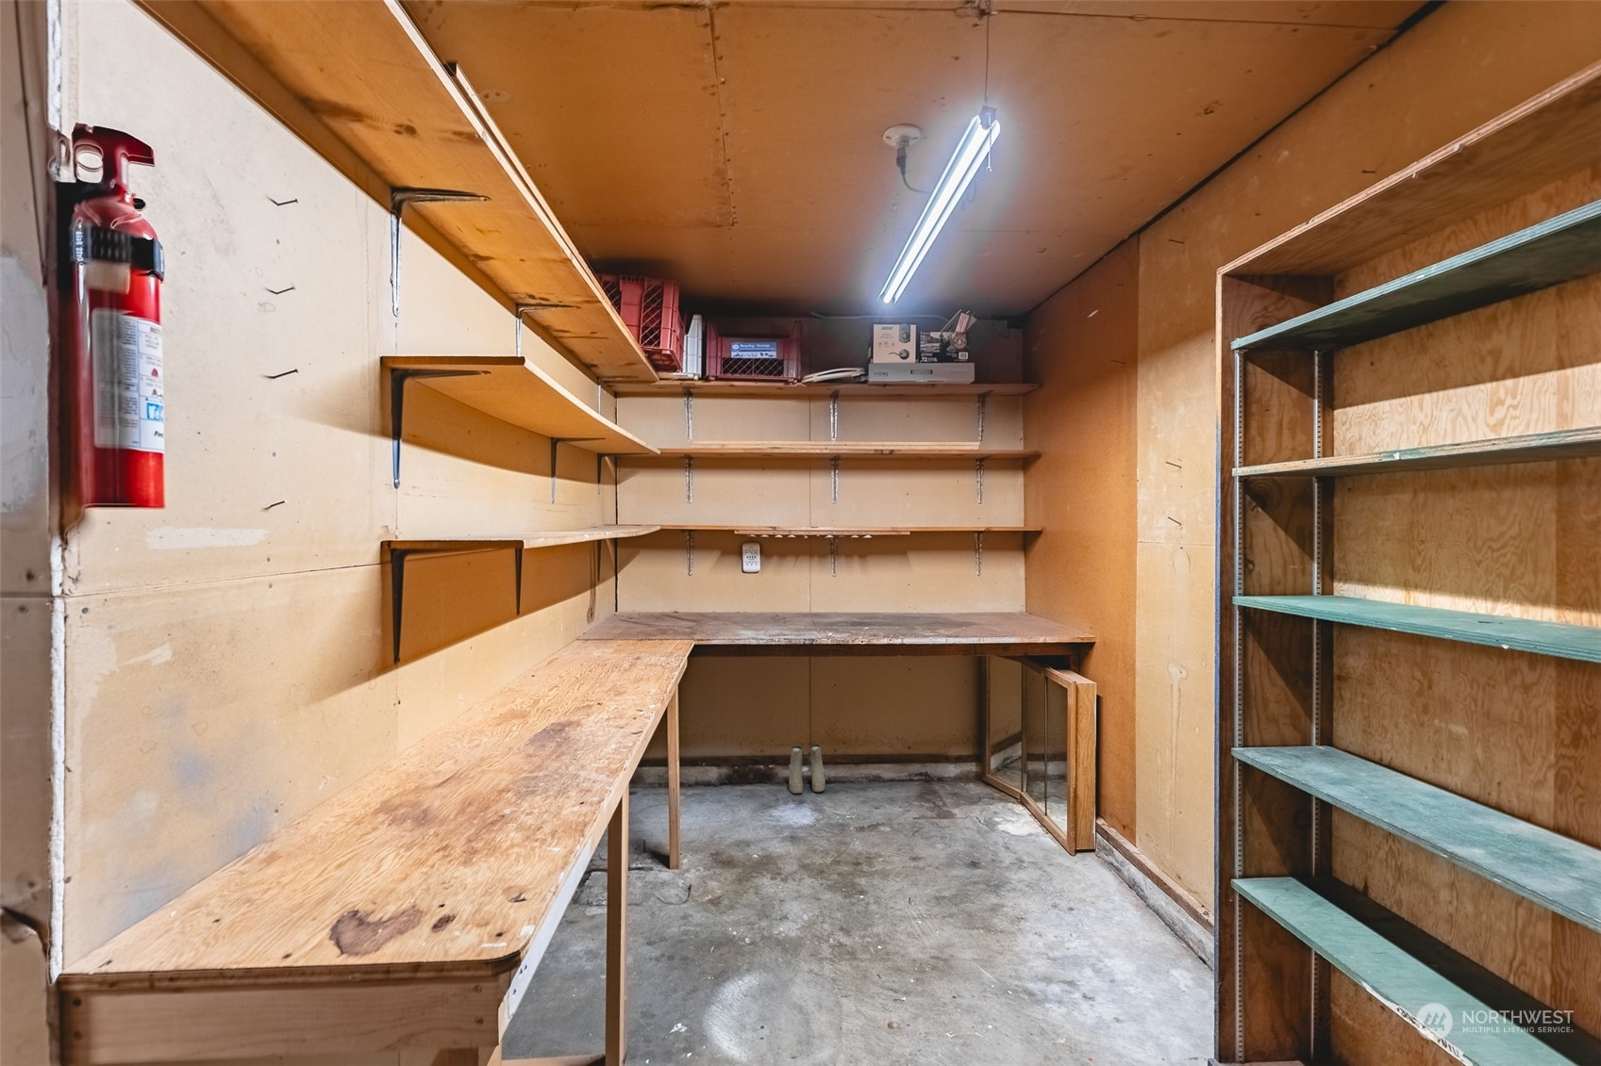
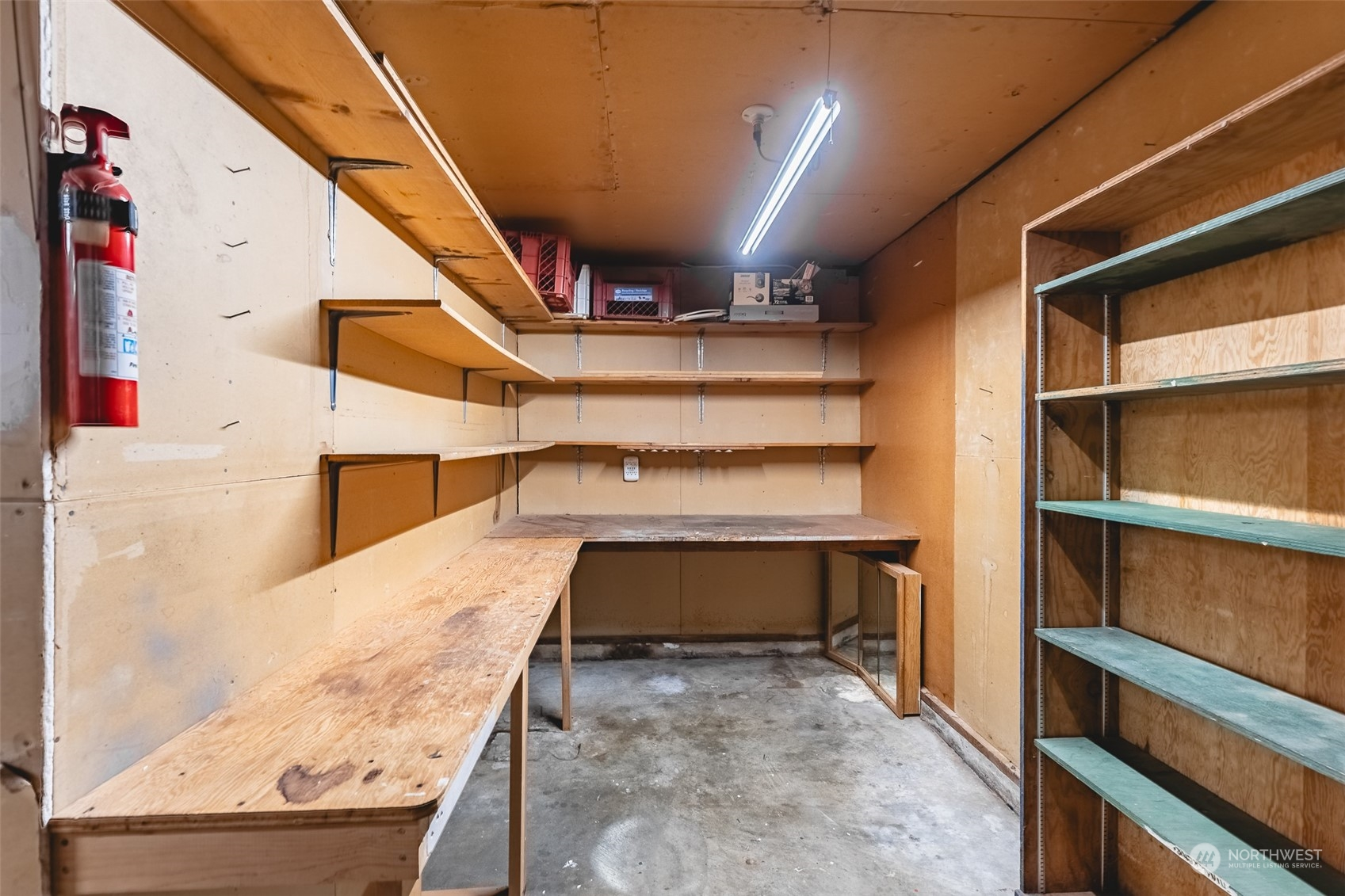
- boots [788,744,826,795]
